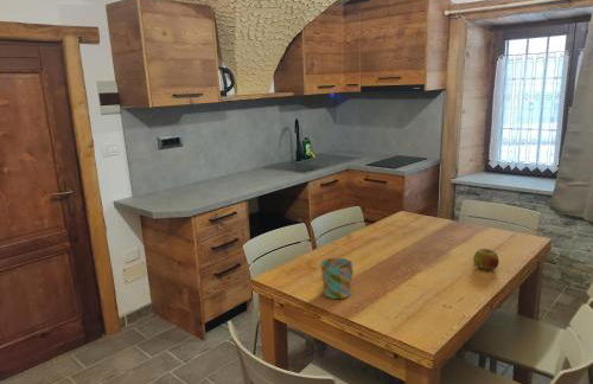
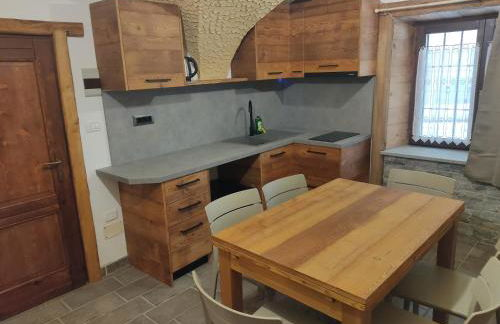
- fruit [472,248,500,271]
- mug [319,257,355,300]
